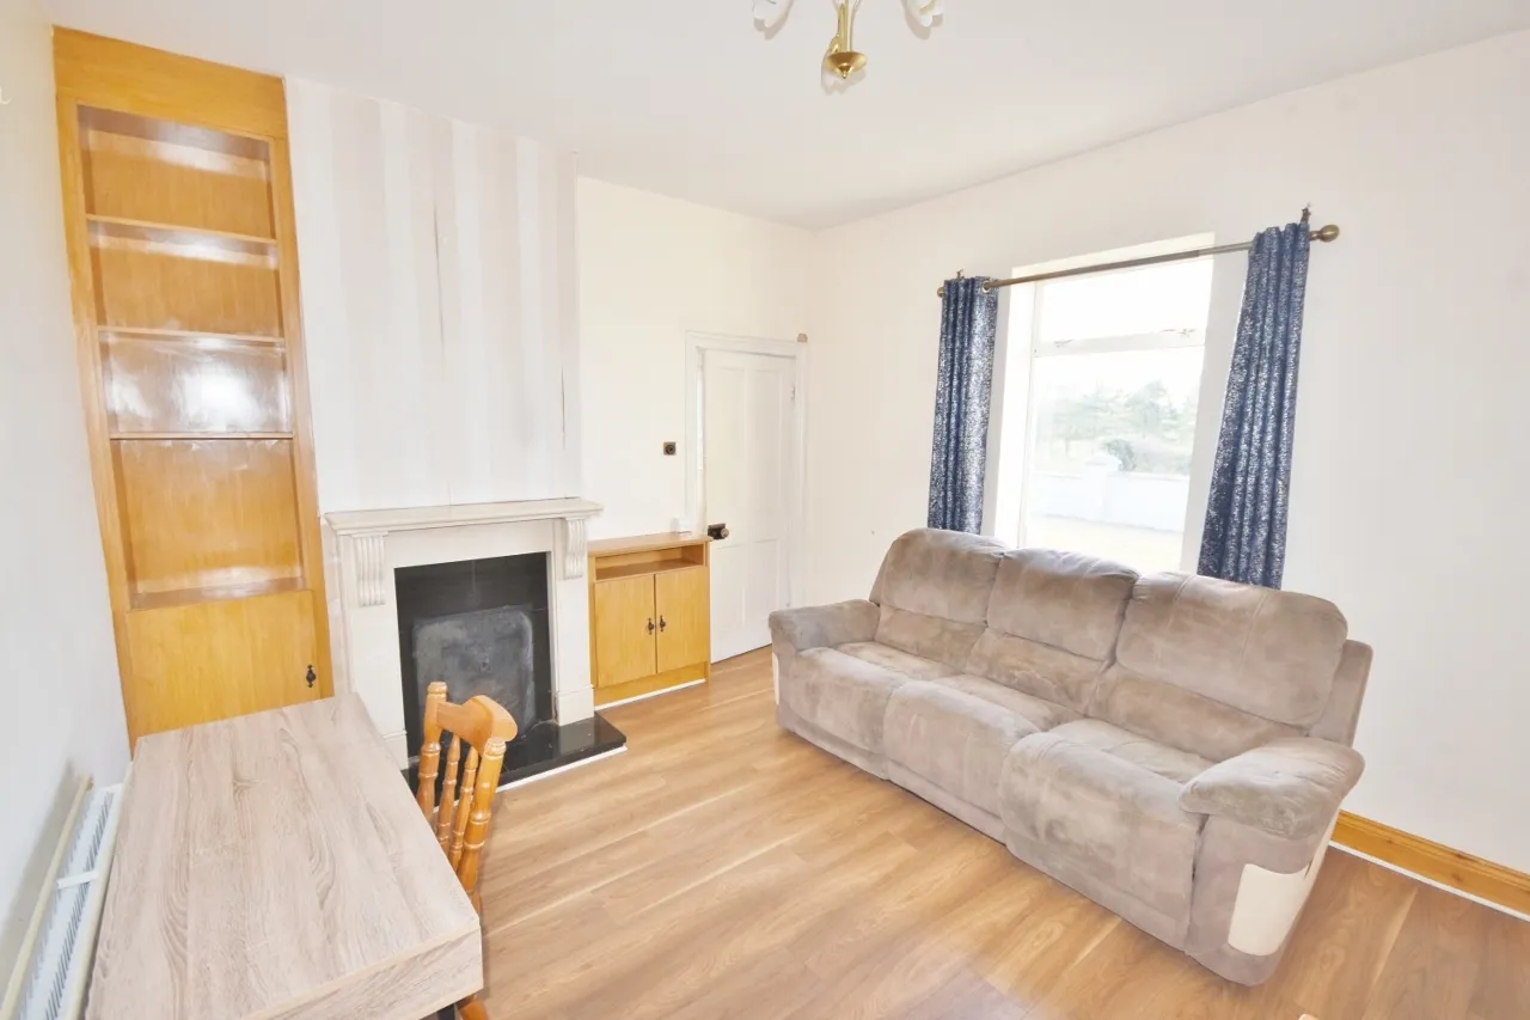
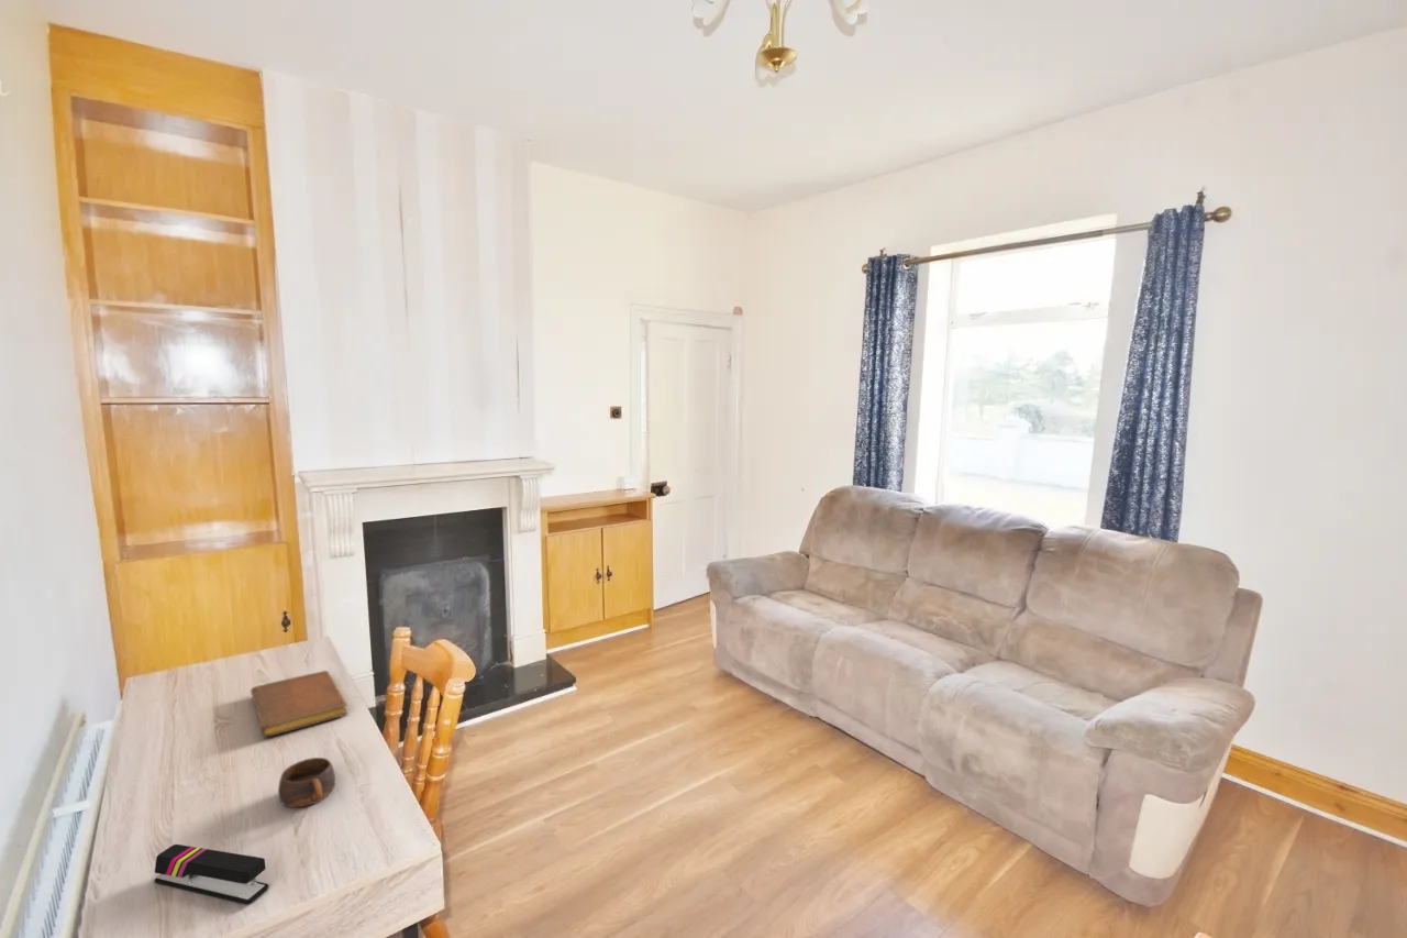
+ cup [277,757,336,808]
+ notebook [250,670,348,738]
+ stapler [154,843,269,905]
